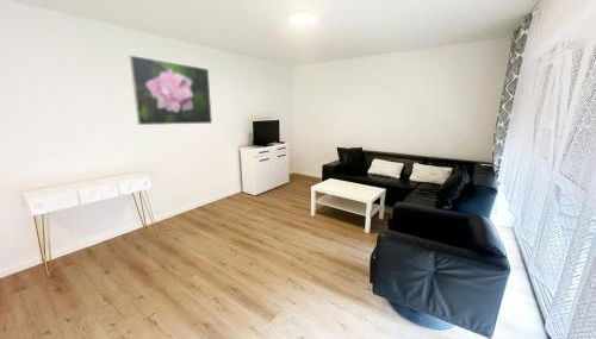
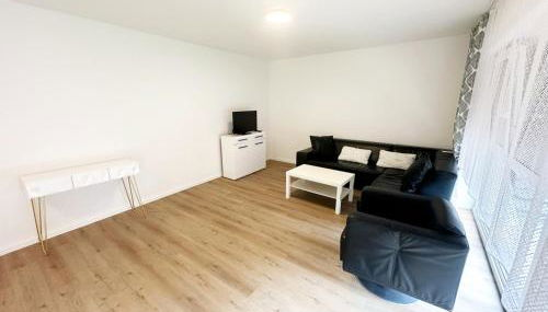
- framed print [129,54,213,126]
